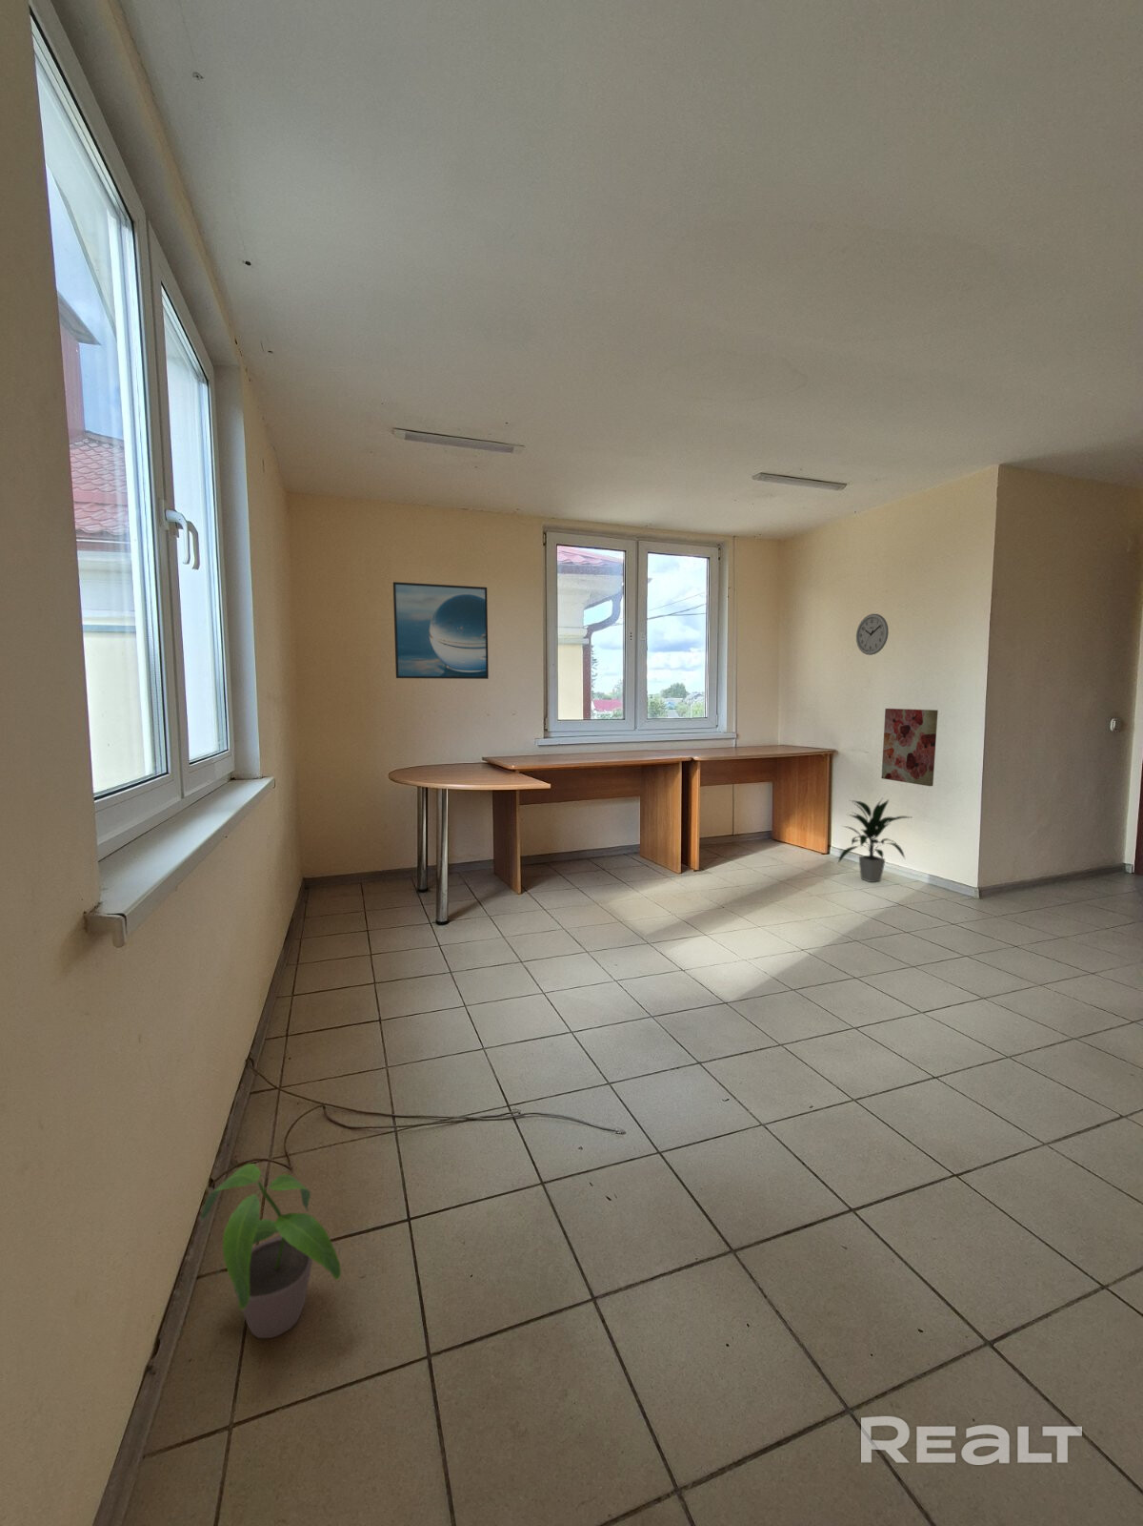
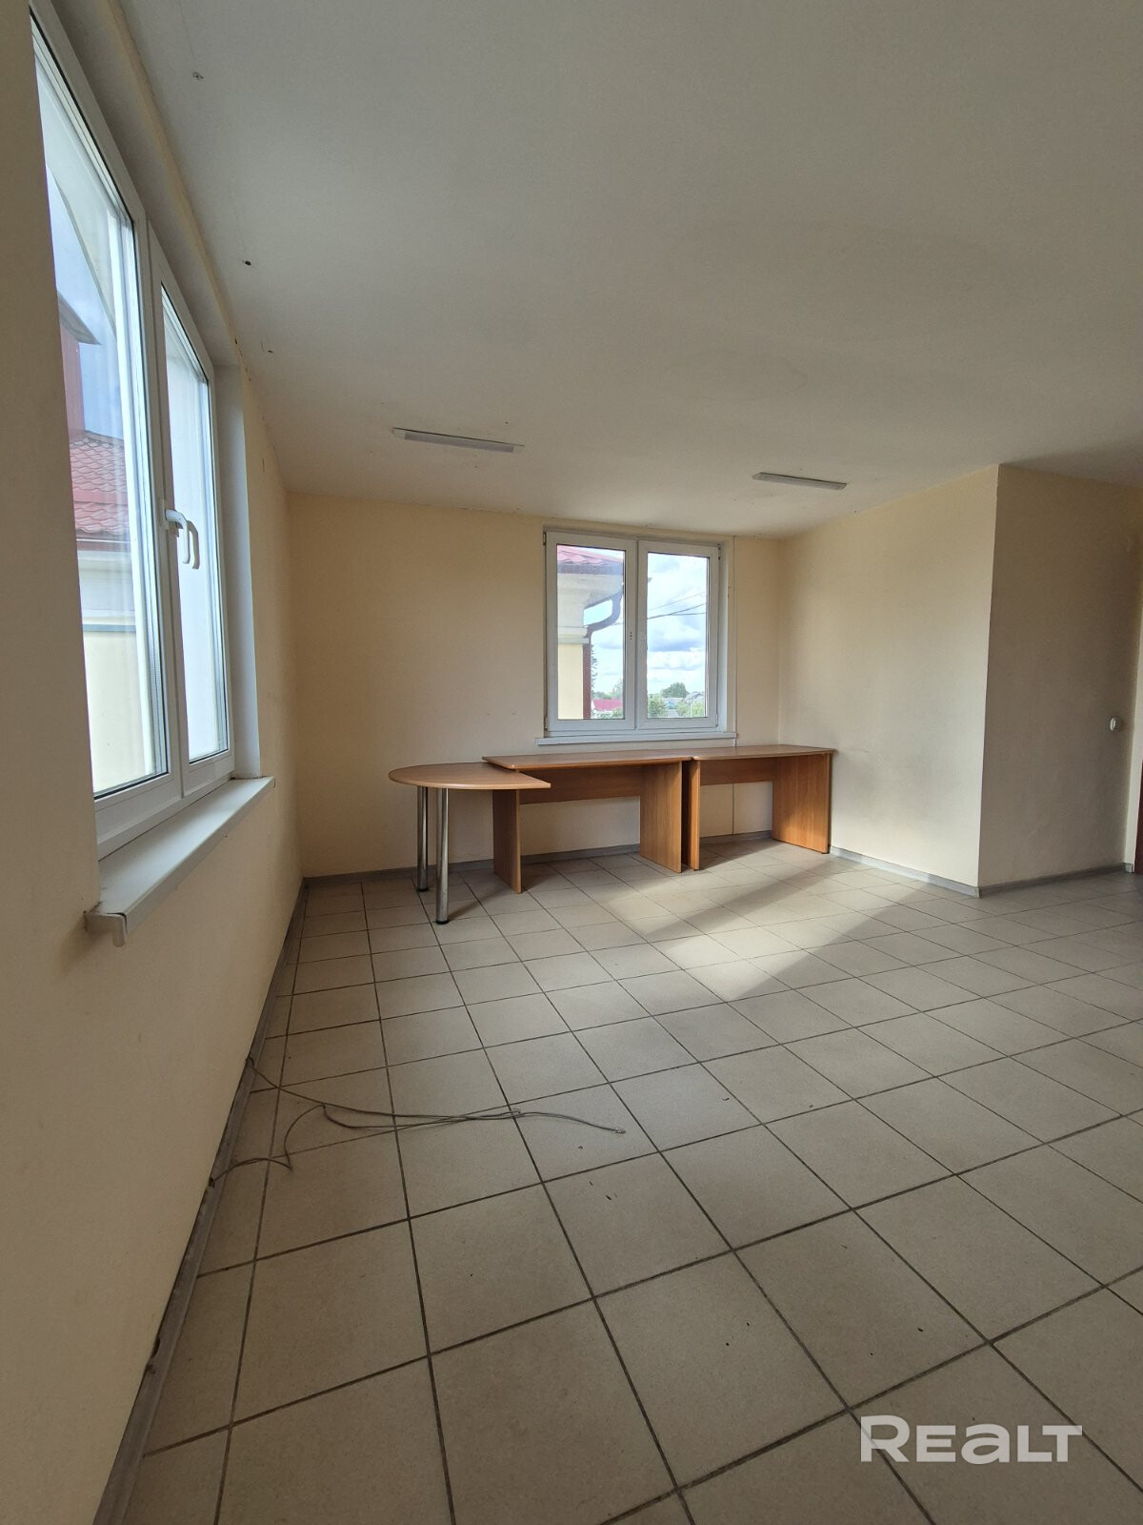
- potted plant [201,1163,342,1339]
- wall clock [855,613,890,656]
- indoor plant [837,798,911,883]
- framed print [393,580,490,680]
- wall art [880,708,939,787]
